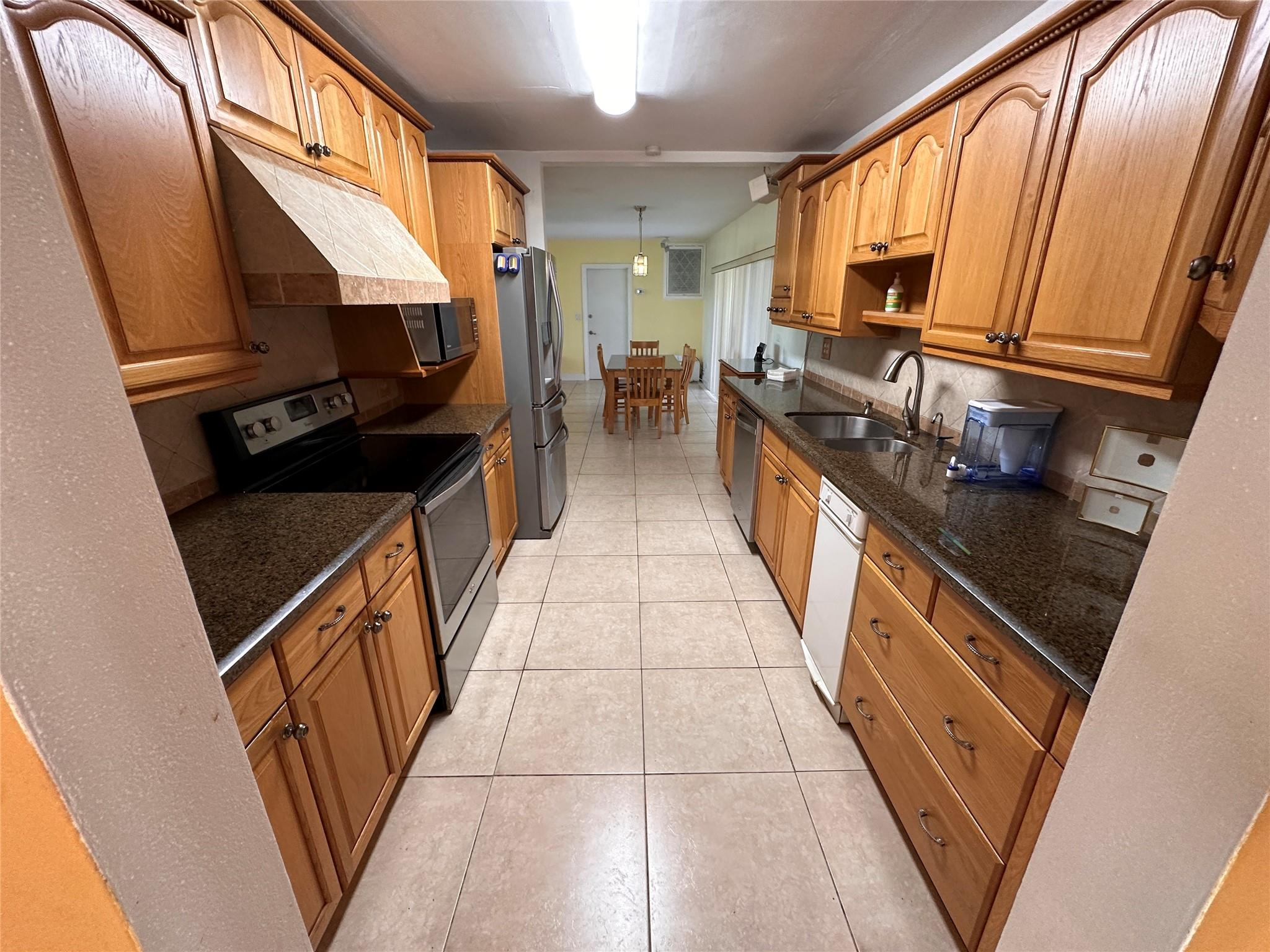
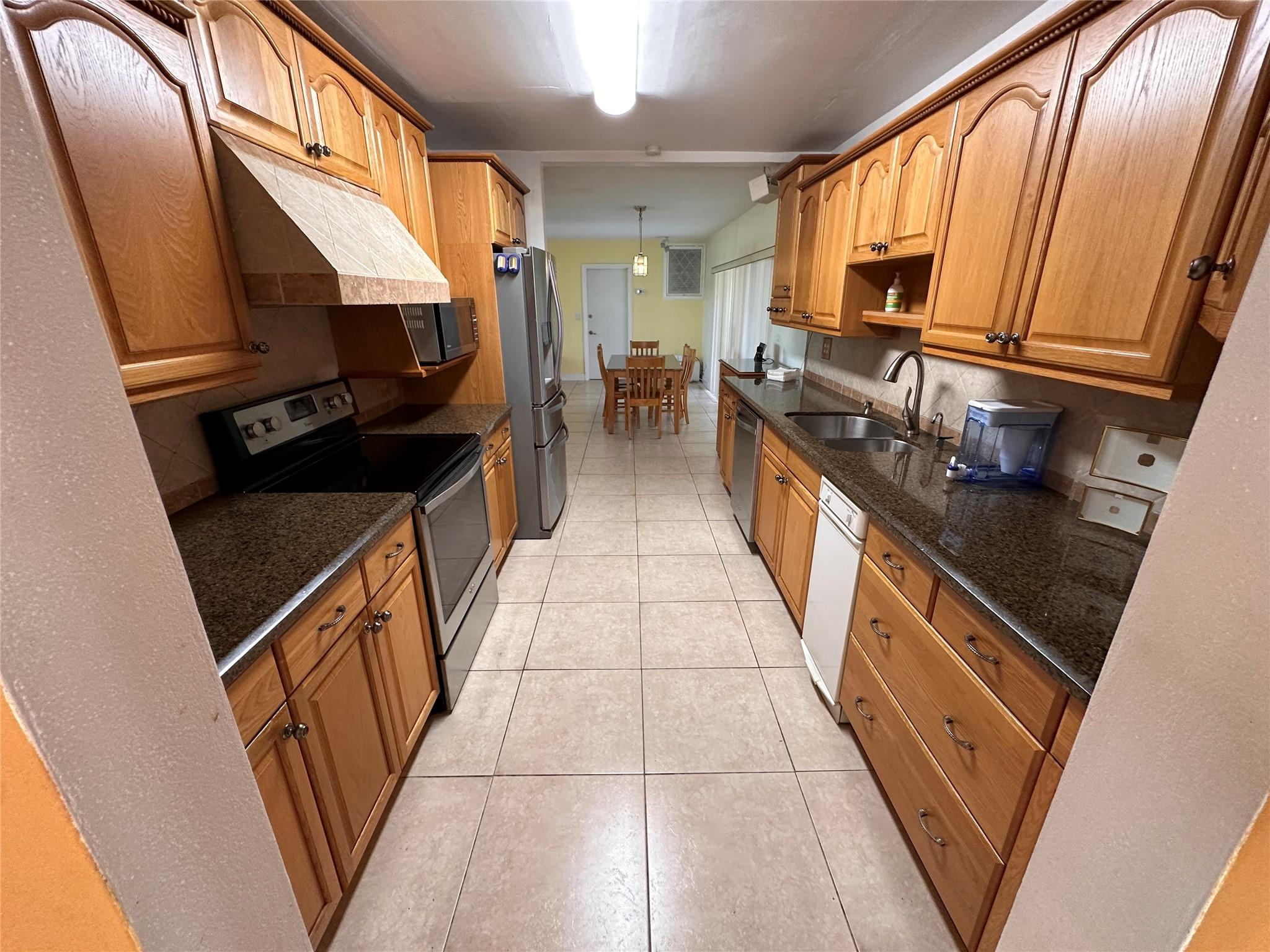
- pen [938,527,973,557]
